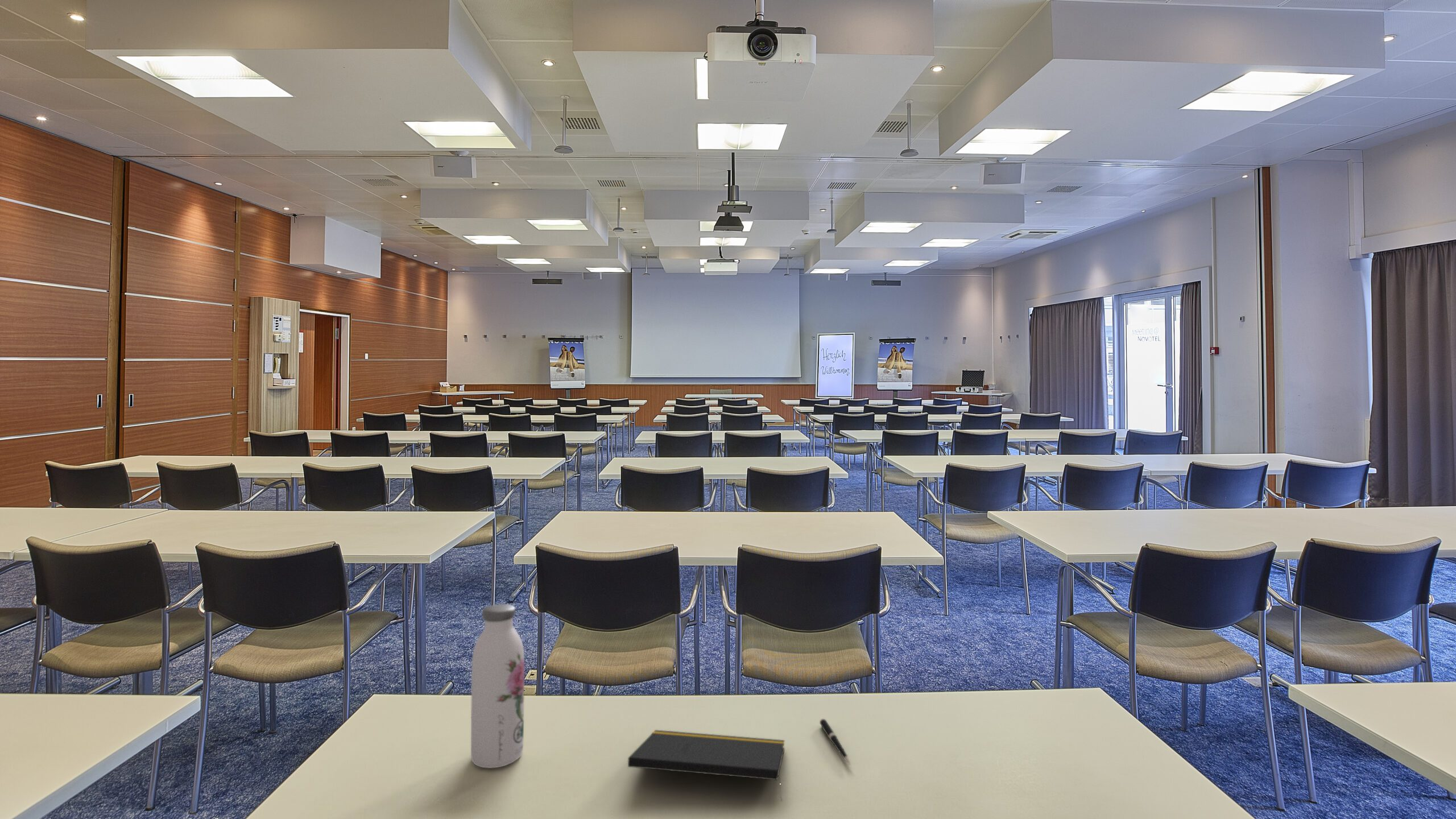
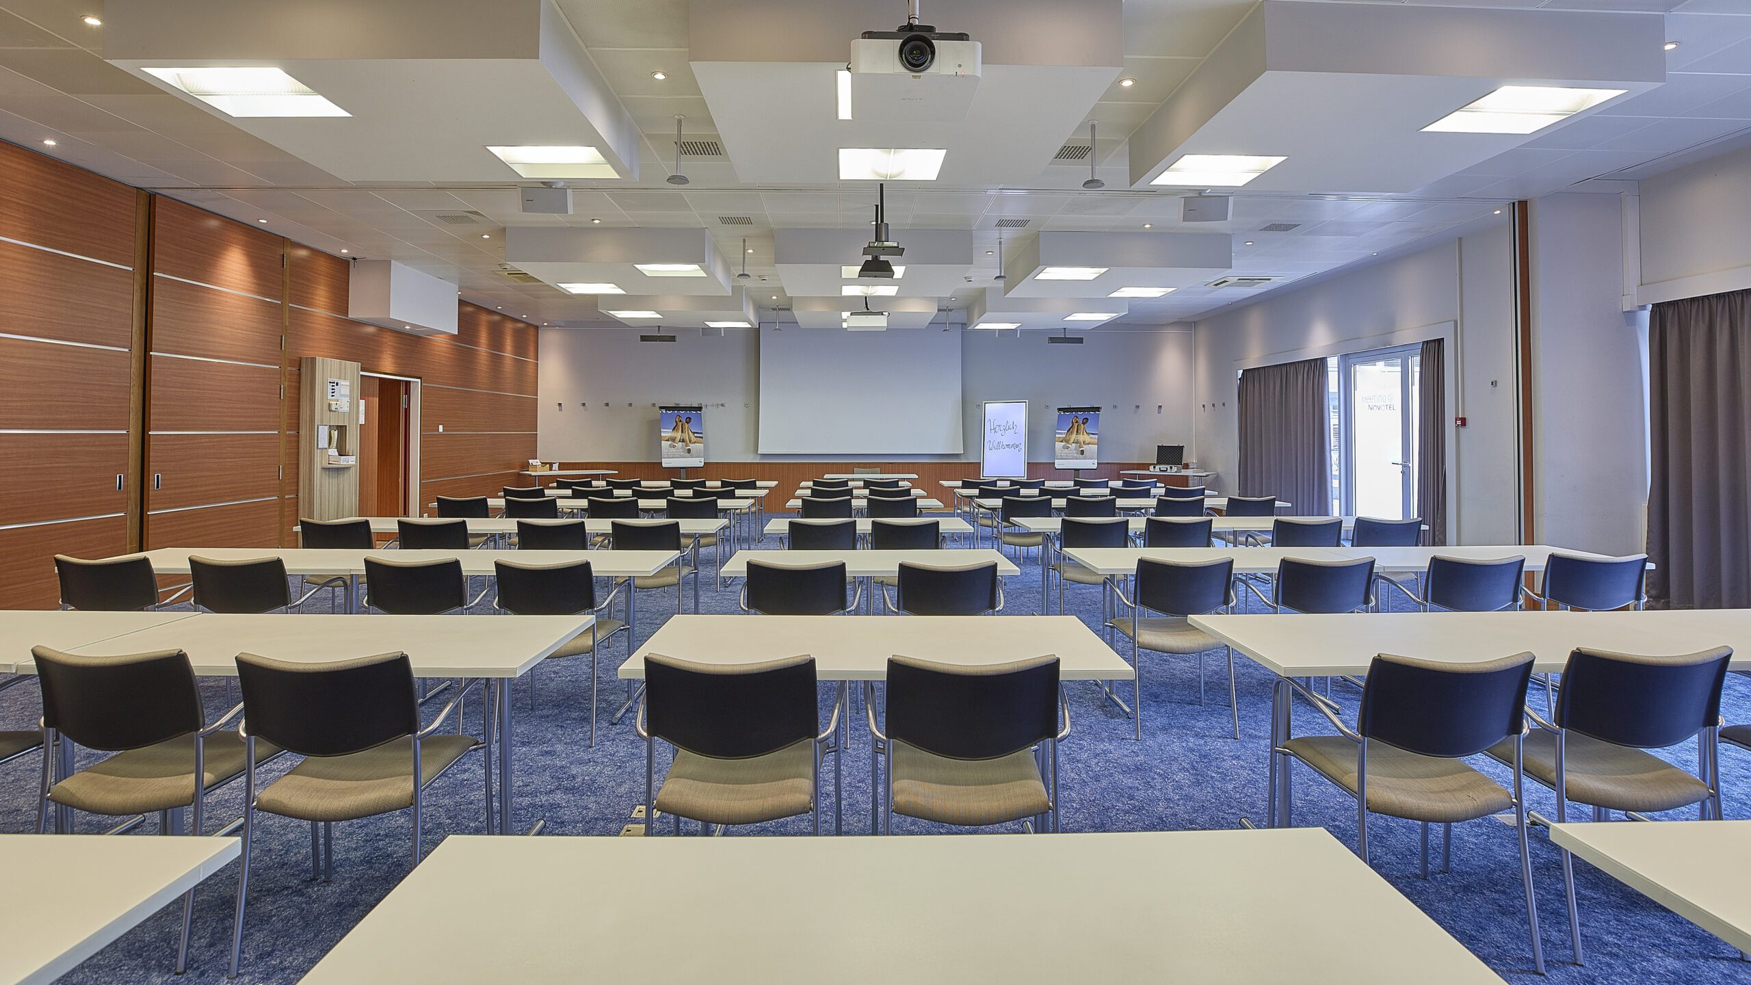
- notepad [627,729,785,802]
- pen [819,718,851,766]
- water bottle [470,603,525,769]
